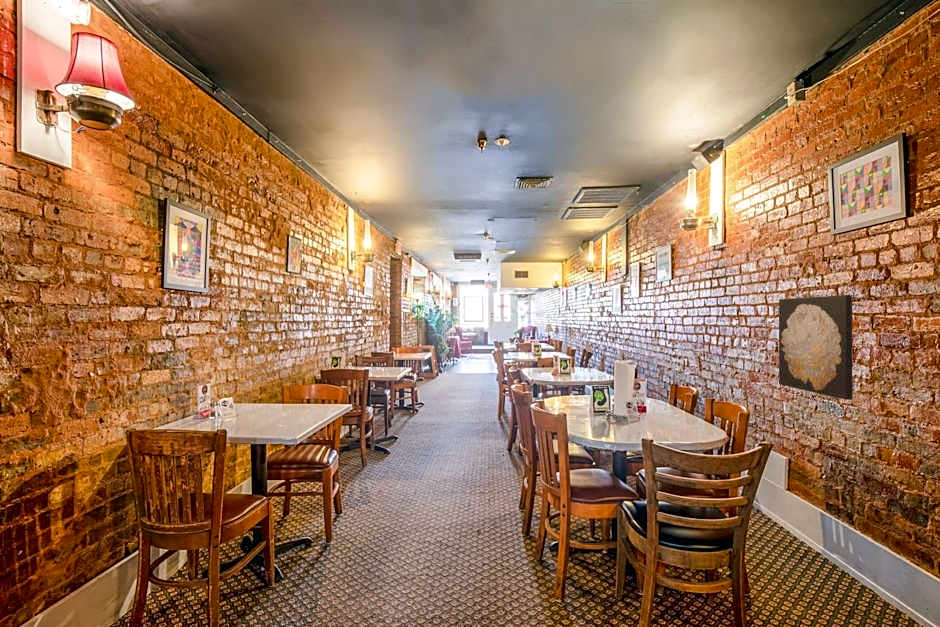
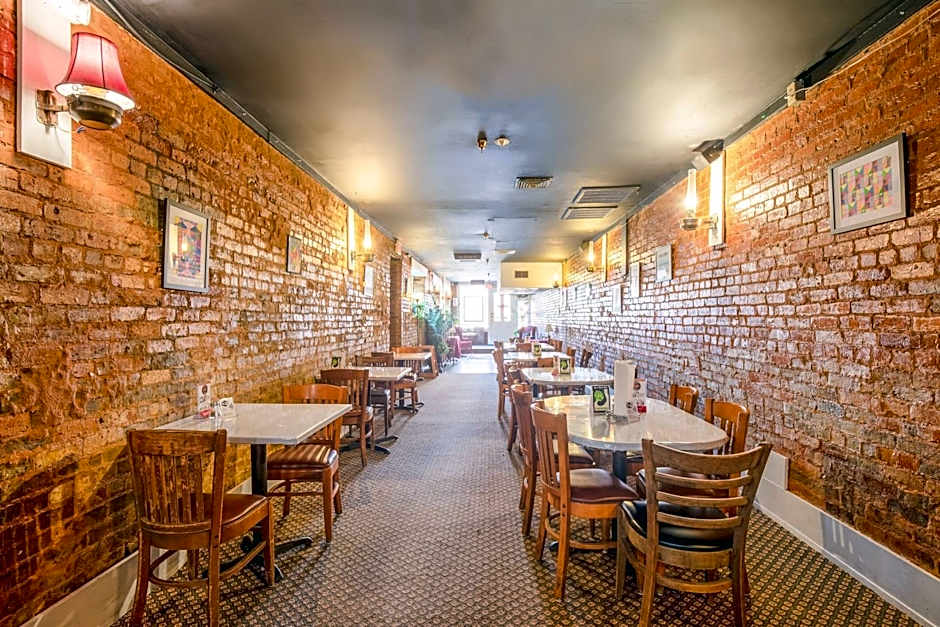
- wall art [778,294,854,401]
